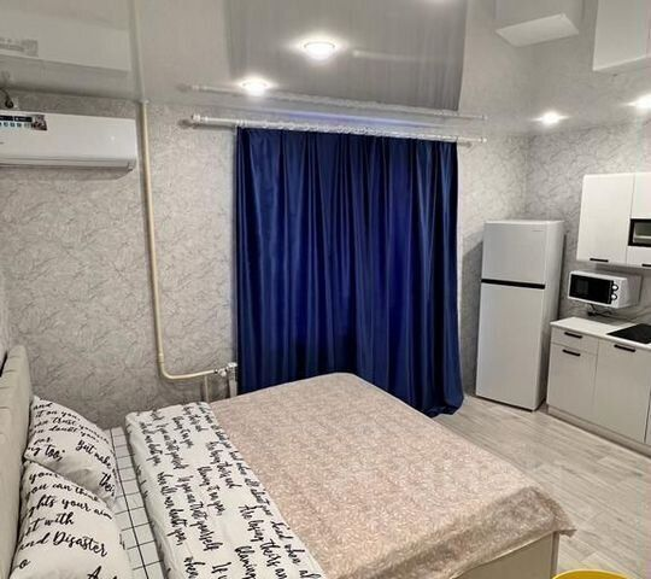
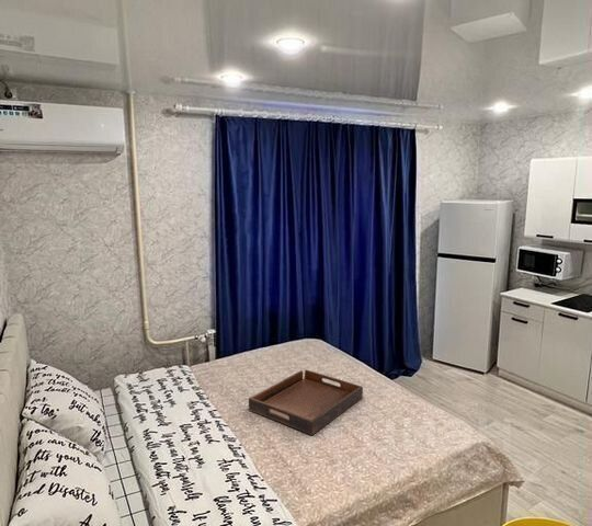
+ serving tray [248,369,364,436]
